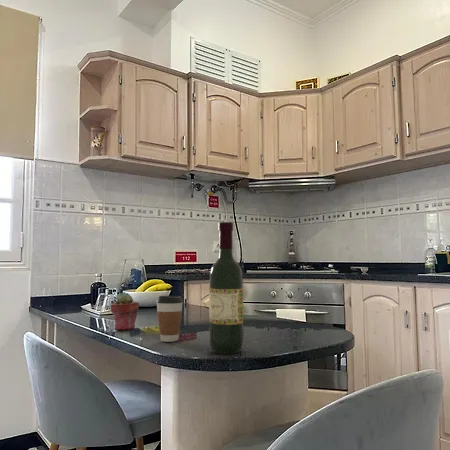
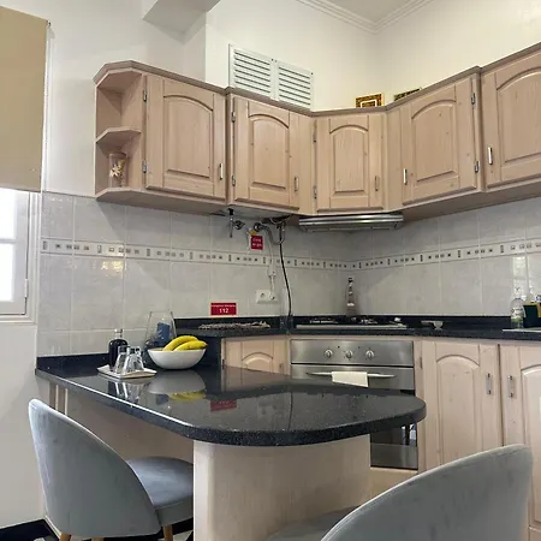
- potted succulent [110,291,140,331]
- wine bottle [208,221,245,355]
- coffee cup [155,295,184,343]
